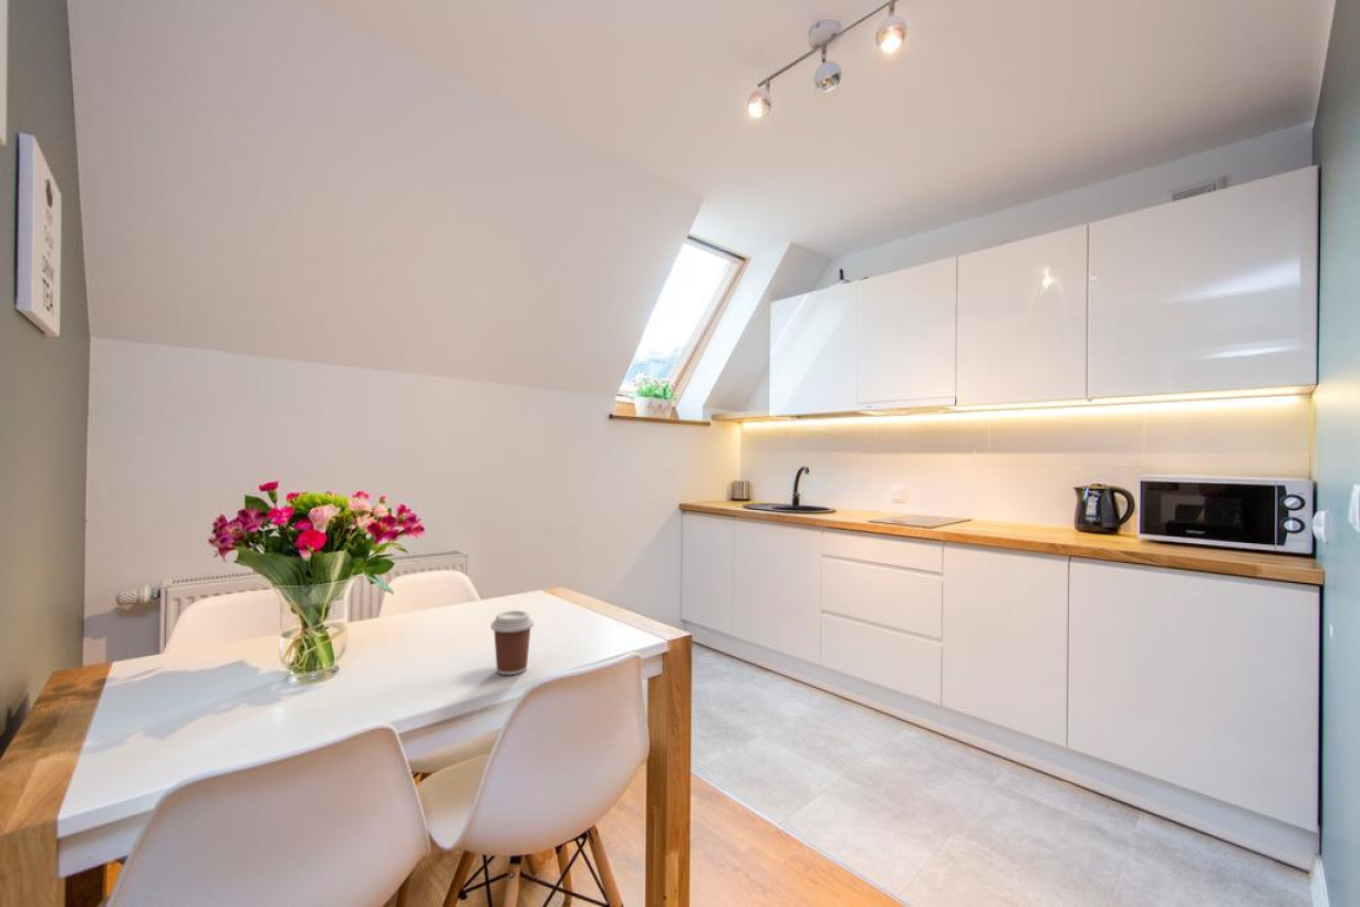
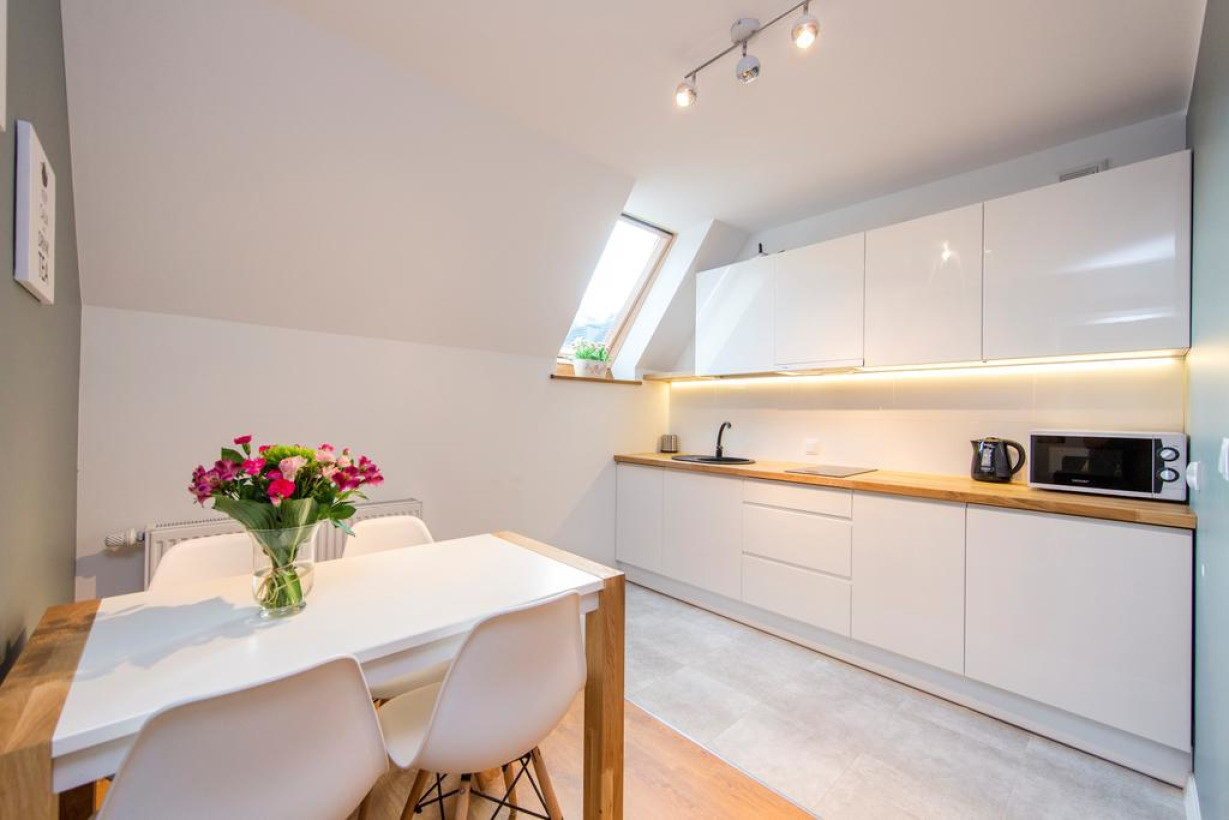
- coffee cup [490,609,534,676]
